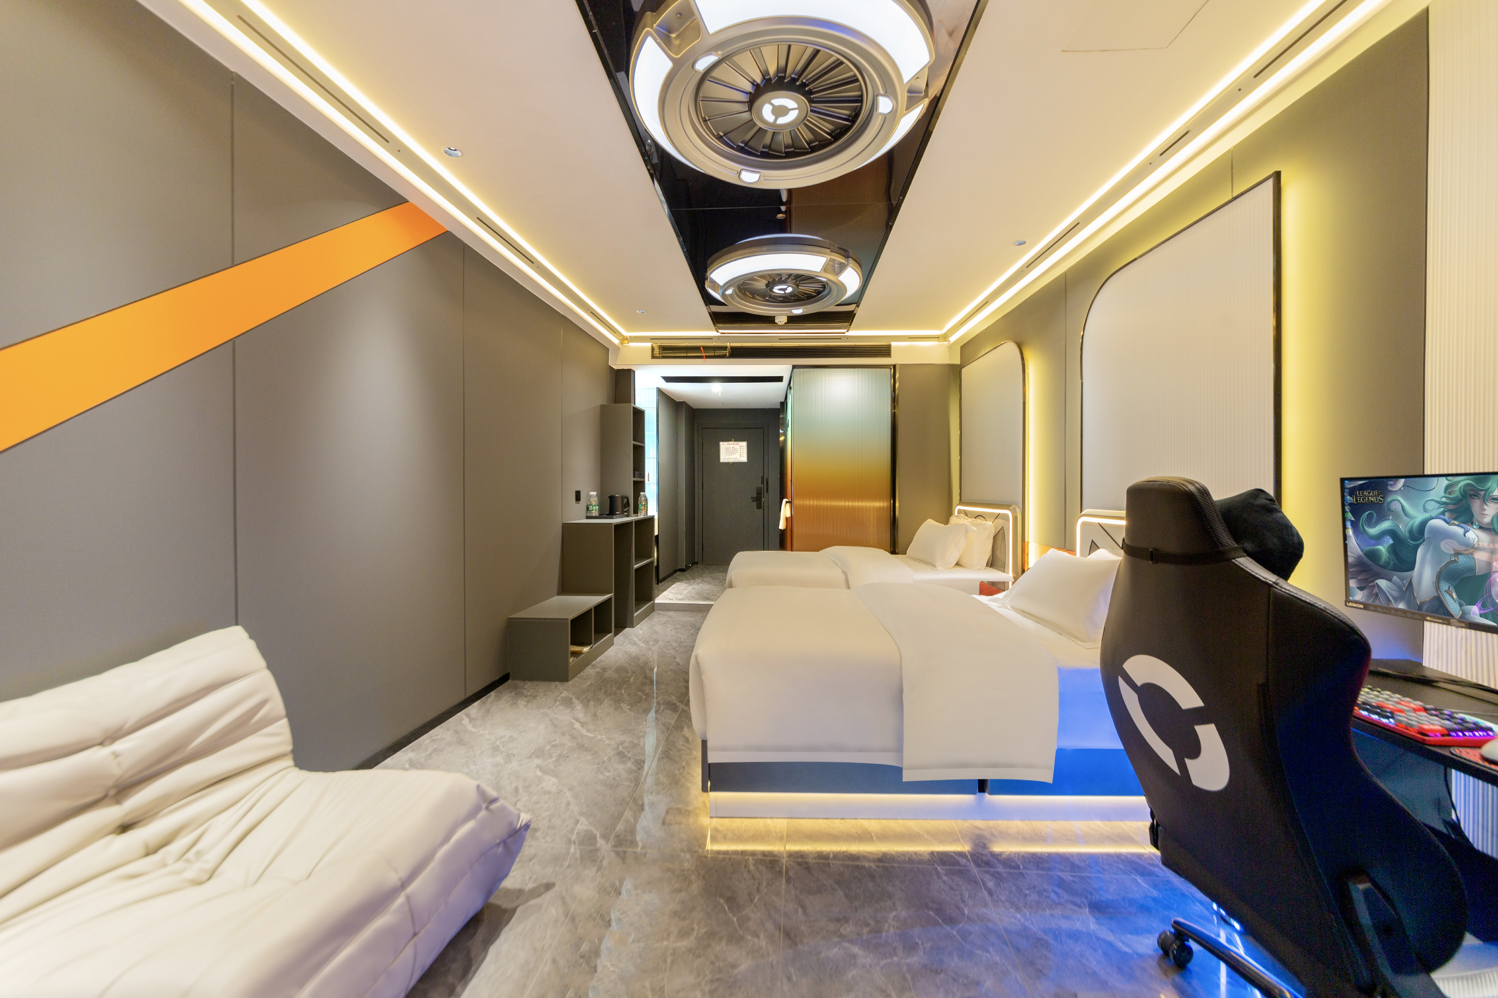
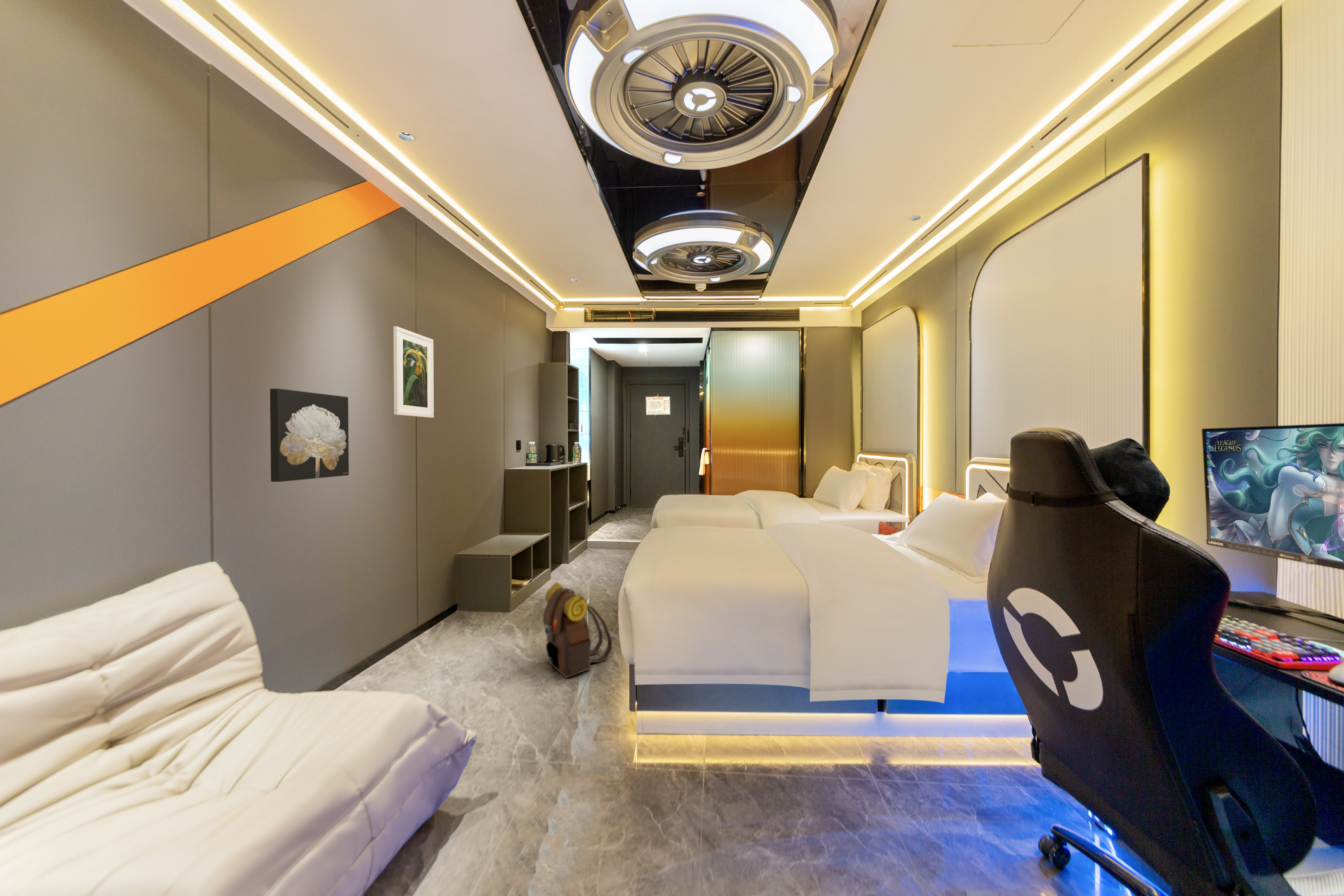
+ wall art [269,388,349,482]
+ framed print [393,326,434,418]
+ backpack [543,582,612,678]
